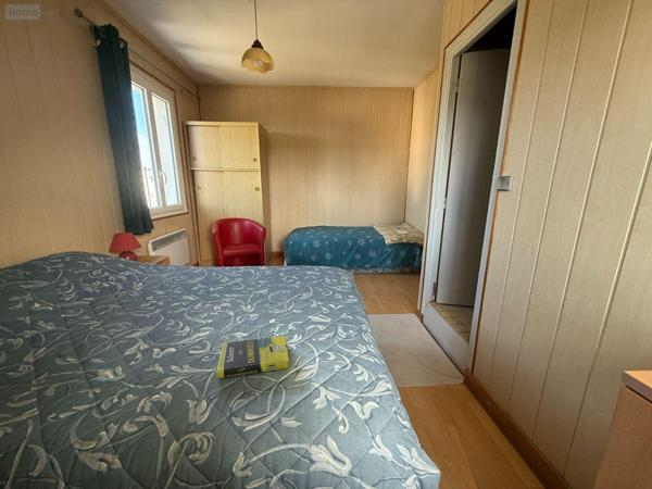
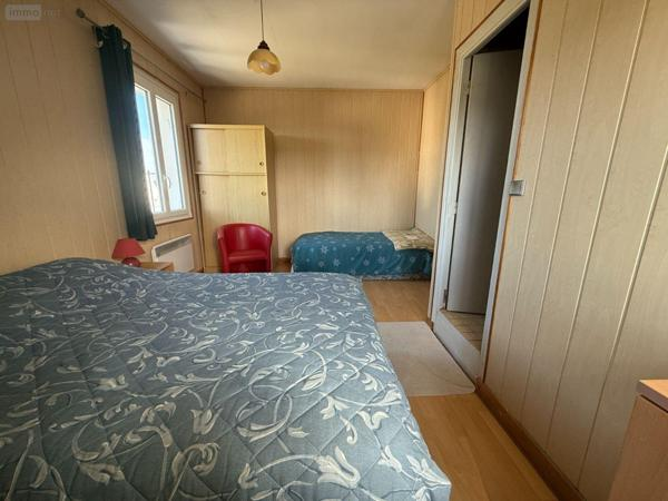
- book [215,335,290,379]
